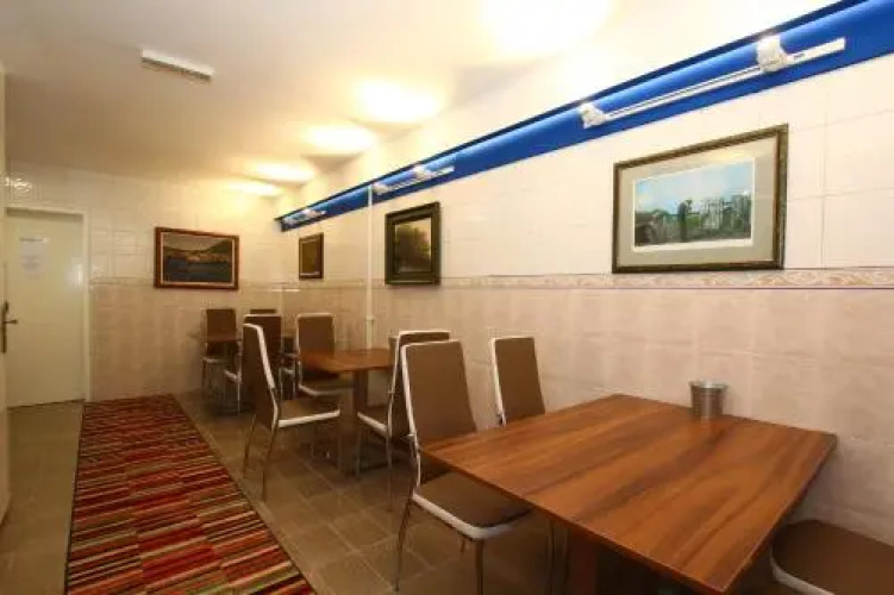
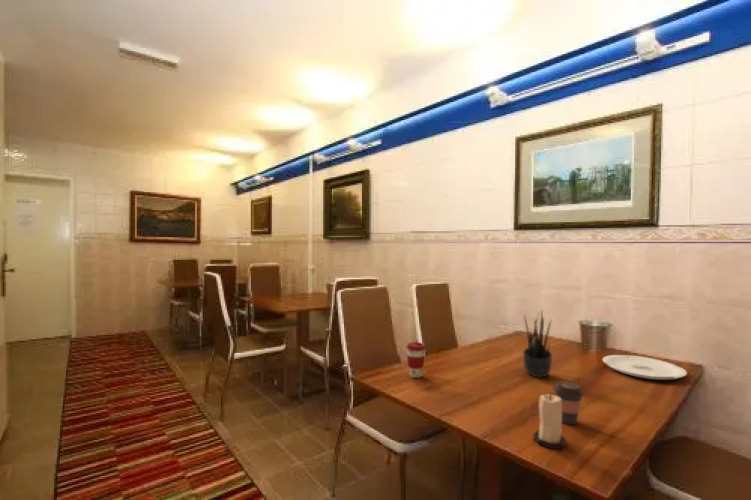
+ coffee cup [552,380,585,425]
+ candle [533,392,567,449]
+ potted plant [522,309,553,379]
+ plate [602,354,688,381]
+ coffee cup [405,341,427,379]
